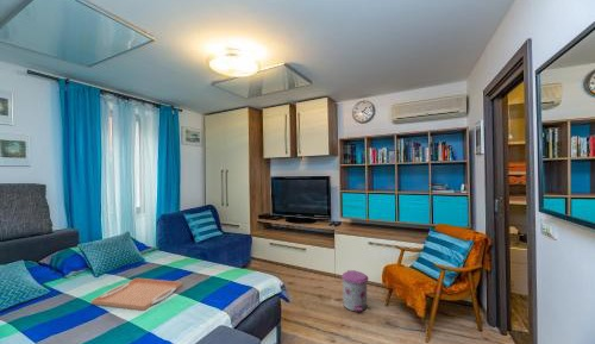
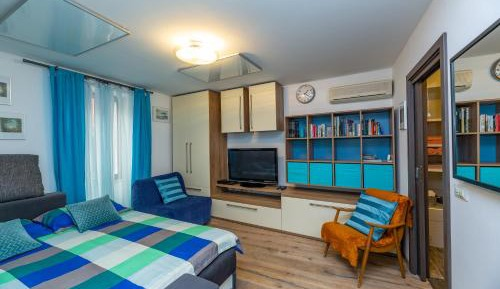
- serving tray [90,277,183,312]
- trash can [340,269,370,314]
